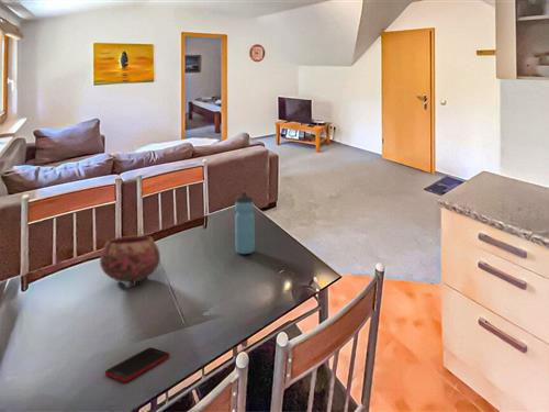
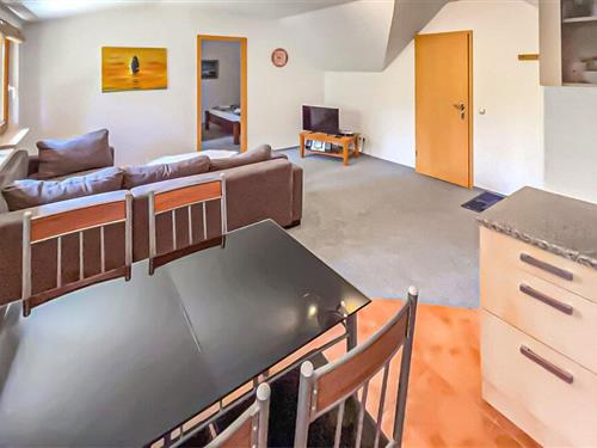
- cell phone [104,347,170,383]
- water bottle [234,191,256,255]
- bowl [99,235,161,287]
